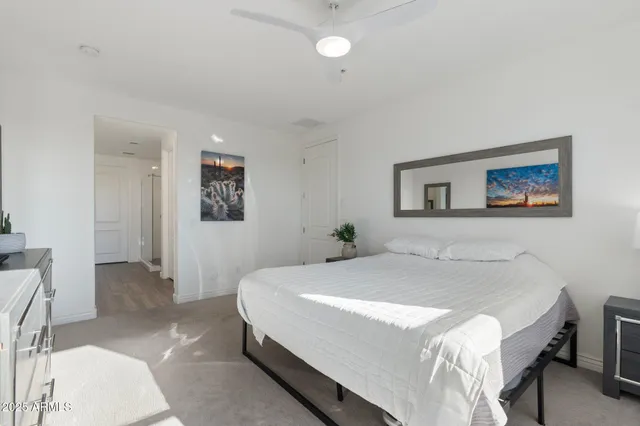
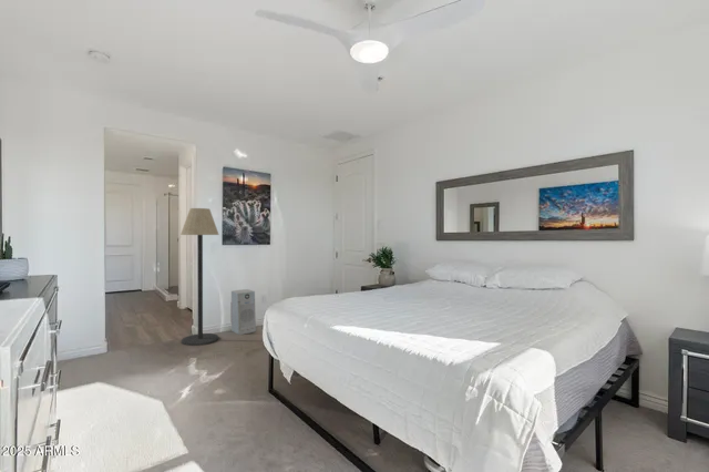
+ floor lamp [179,207,219,347]
+ air purifier [229,288,257,336]
